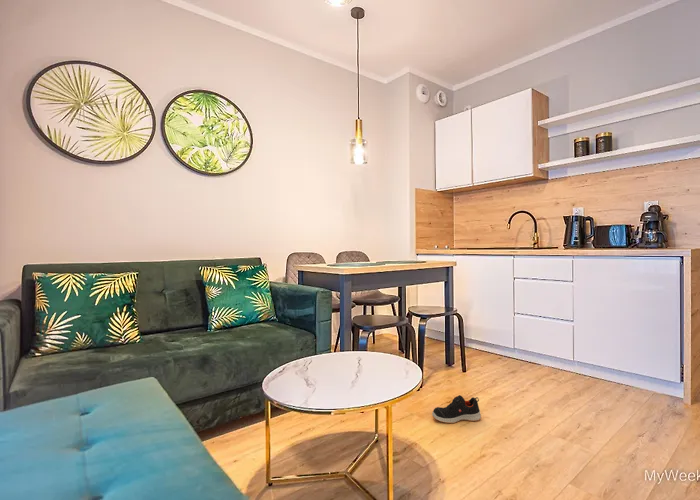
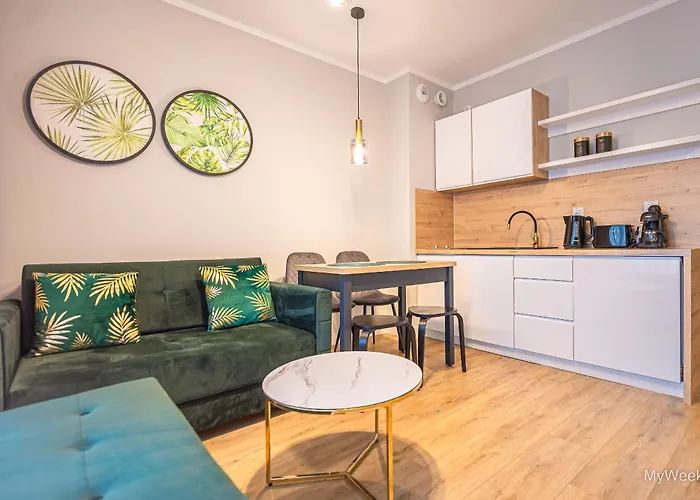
- shoe [431,394,482,424]
